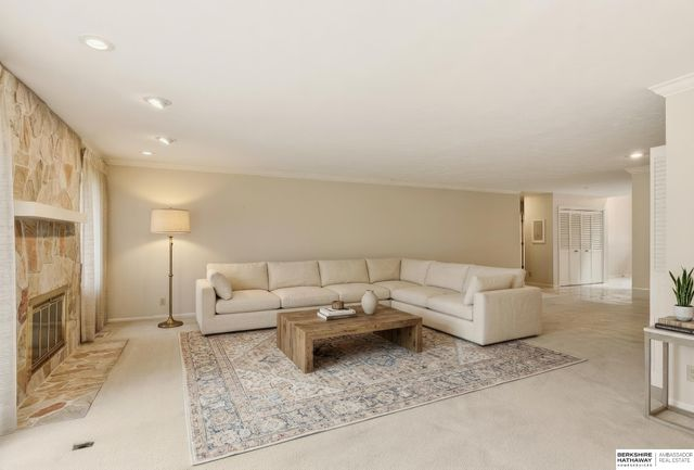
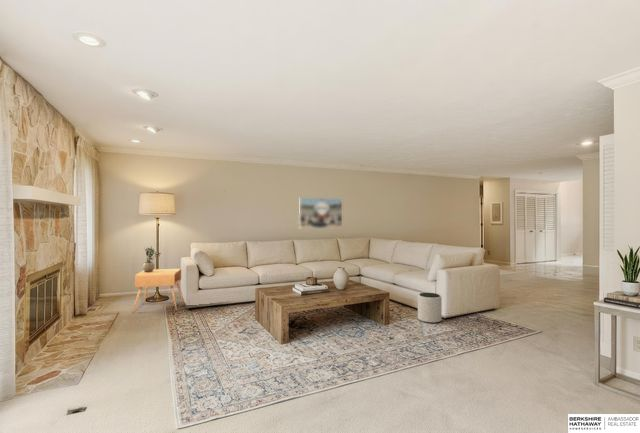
+ plant pot [417,292,443,324]
+ potted plant [142,246,162,272]
+ side table [131,268,185,314]
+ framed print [298,197,343,230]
